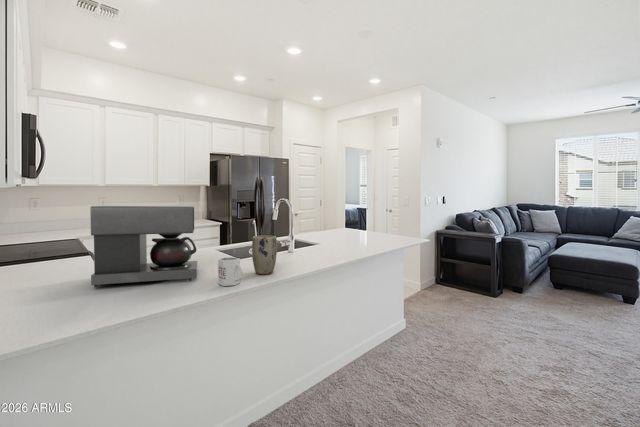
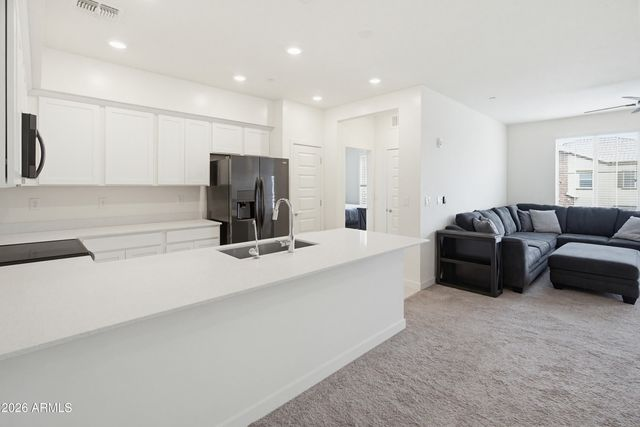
- mug [217,257,244,287]
- coffee maker [89,205,198,288]
- plant pot [251,235,278,275]
